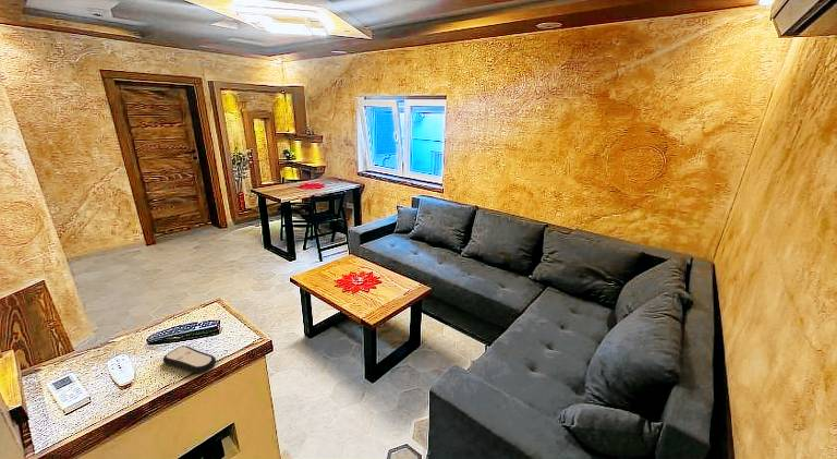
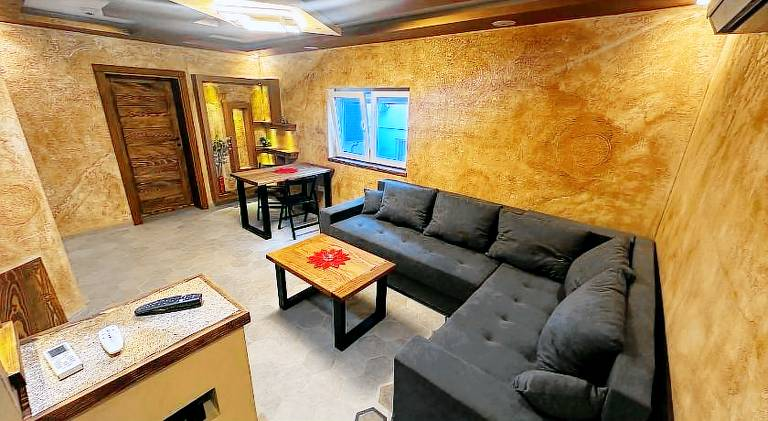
- remote control [162,345,217,374]
